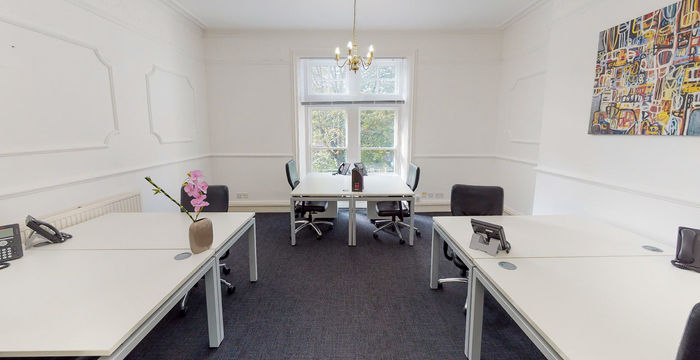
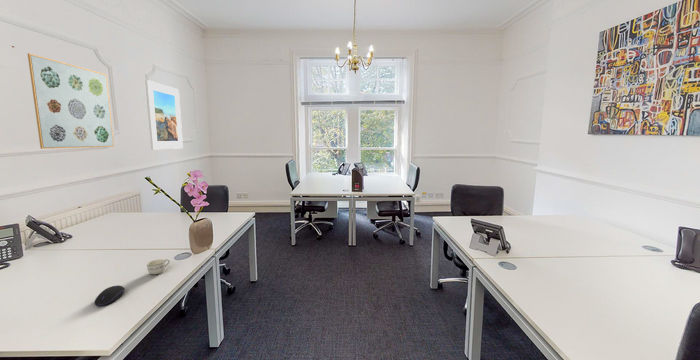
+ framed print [144,79,184,150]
+ computer mouse [93,284,126,307]
+ cup [146,258,171,276]
+ wall art [27,52,115,150]
